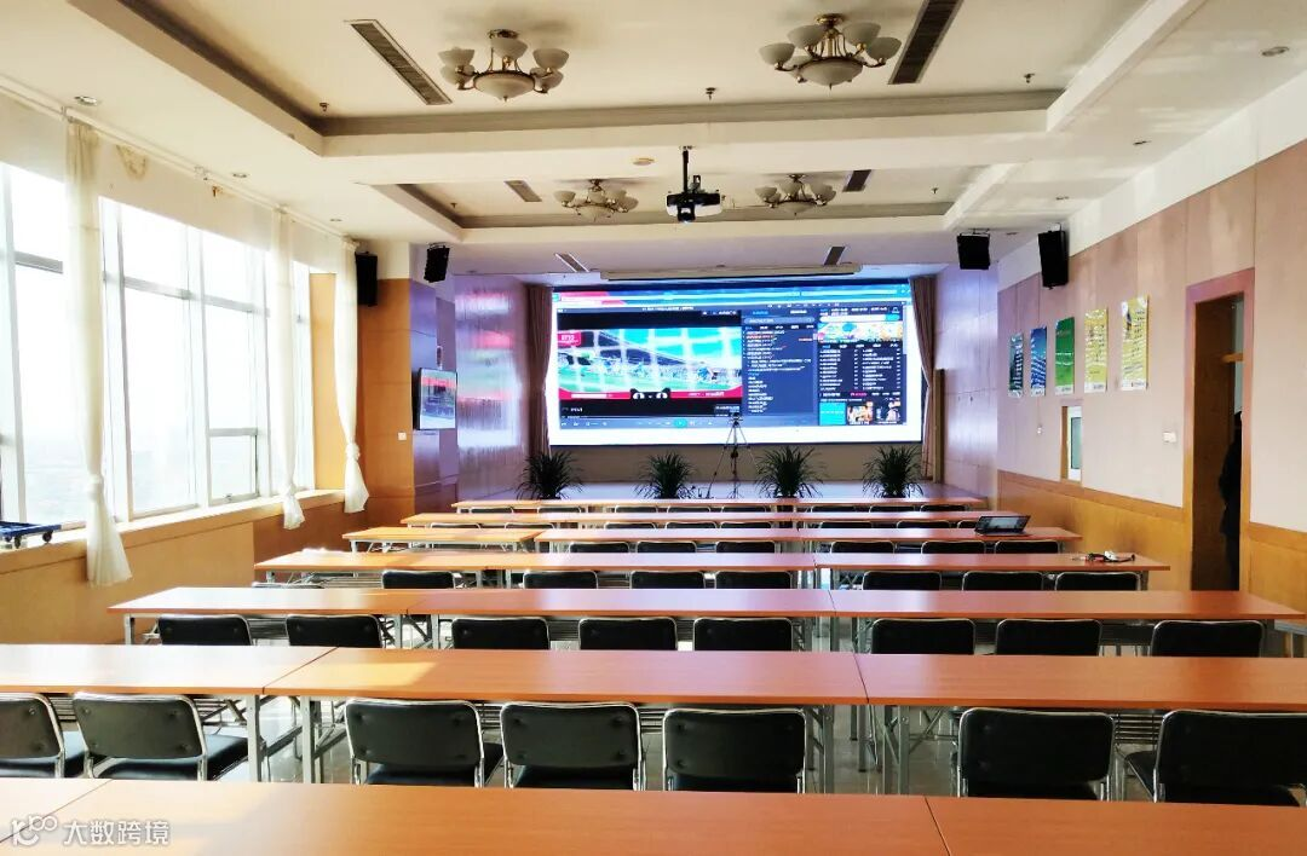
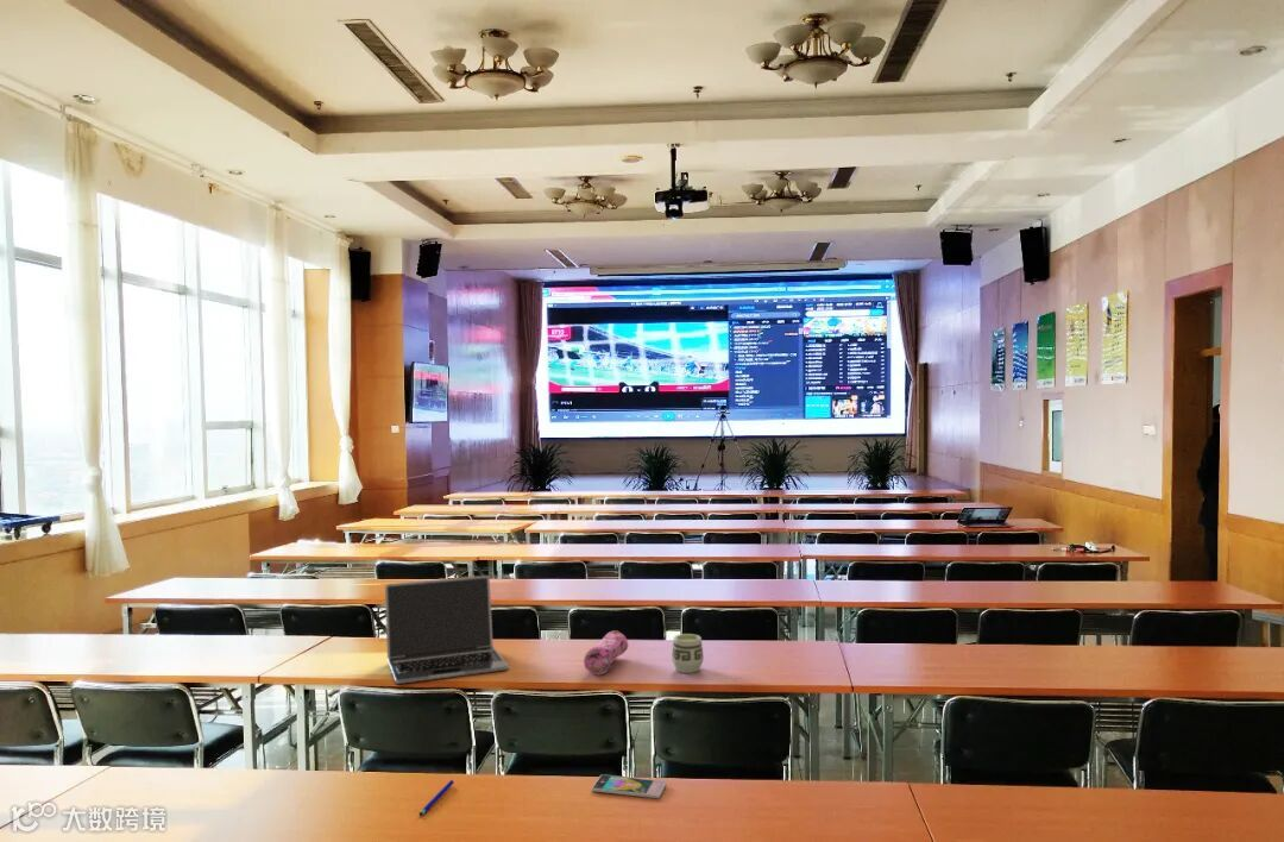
+ smartphone [591,773,668,799]
+ cup [671,633,705,674]
+ pencil case [583,629,629,676]
+ laptop [384,574,510,685]
+ pen [417,779,455,817]
